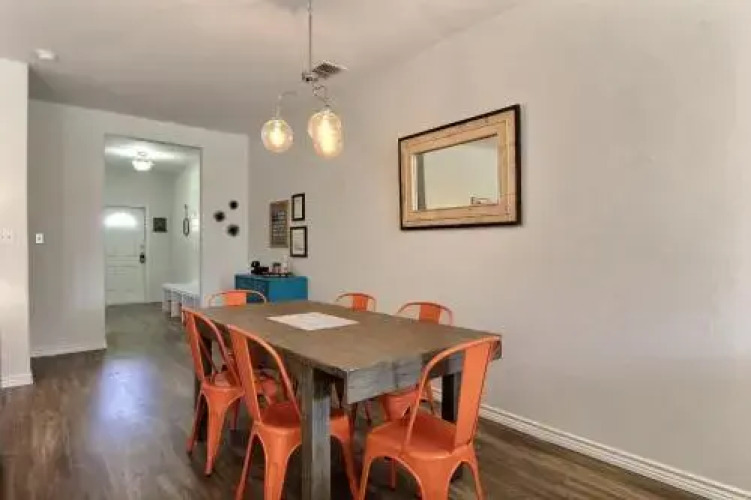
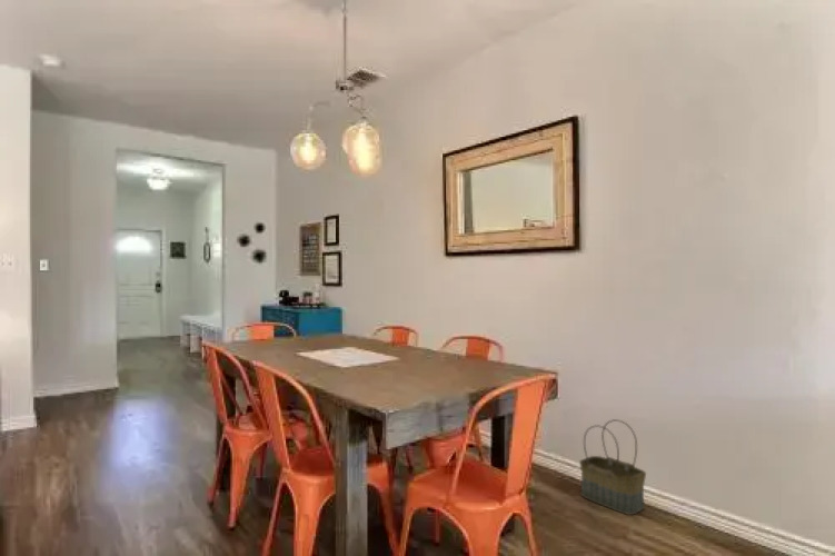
+ basket [578,418,647,516]
